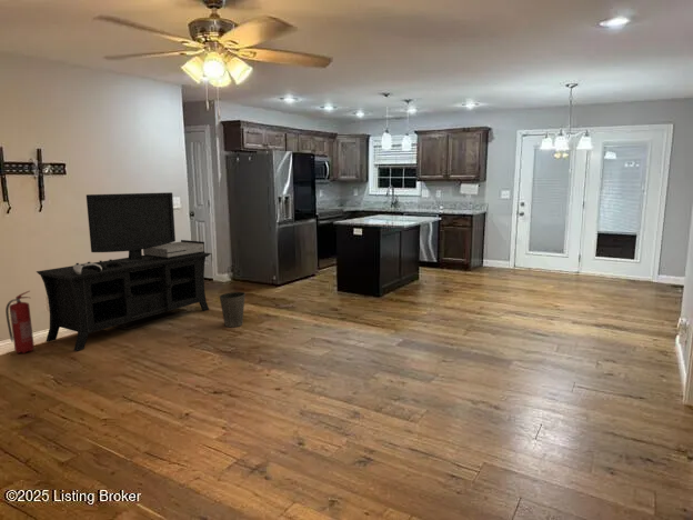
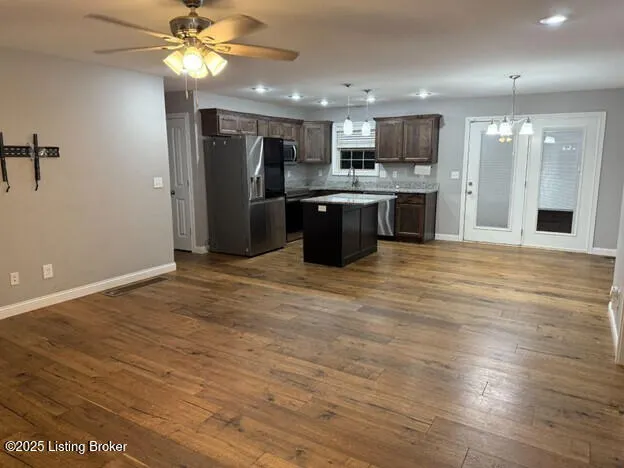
- fire extinguisher [4,290,36,354]
- media console [36,191,212,352]
- waste basket [219,291,247,328]
